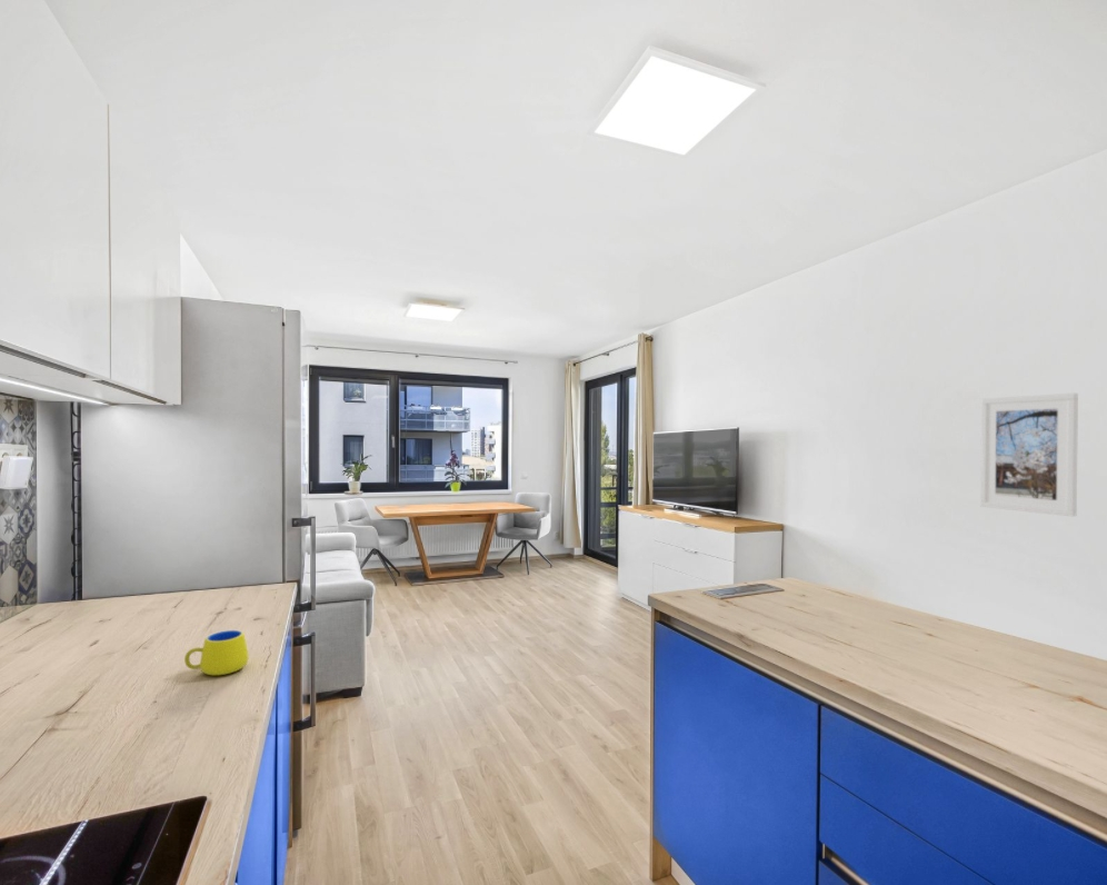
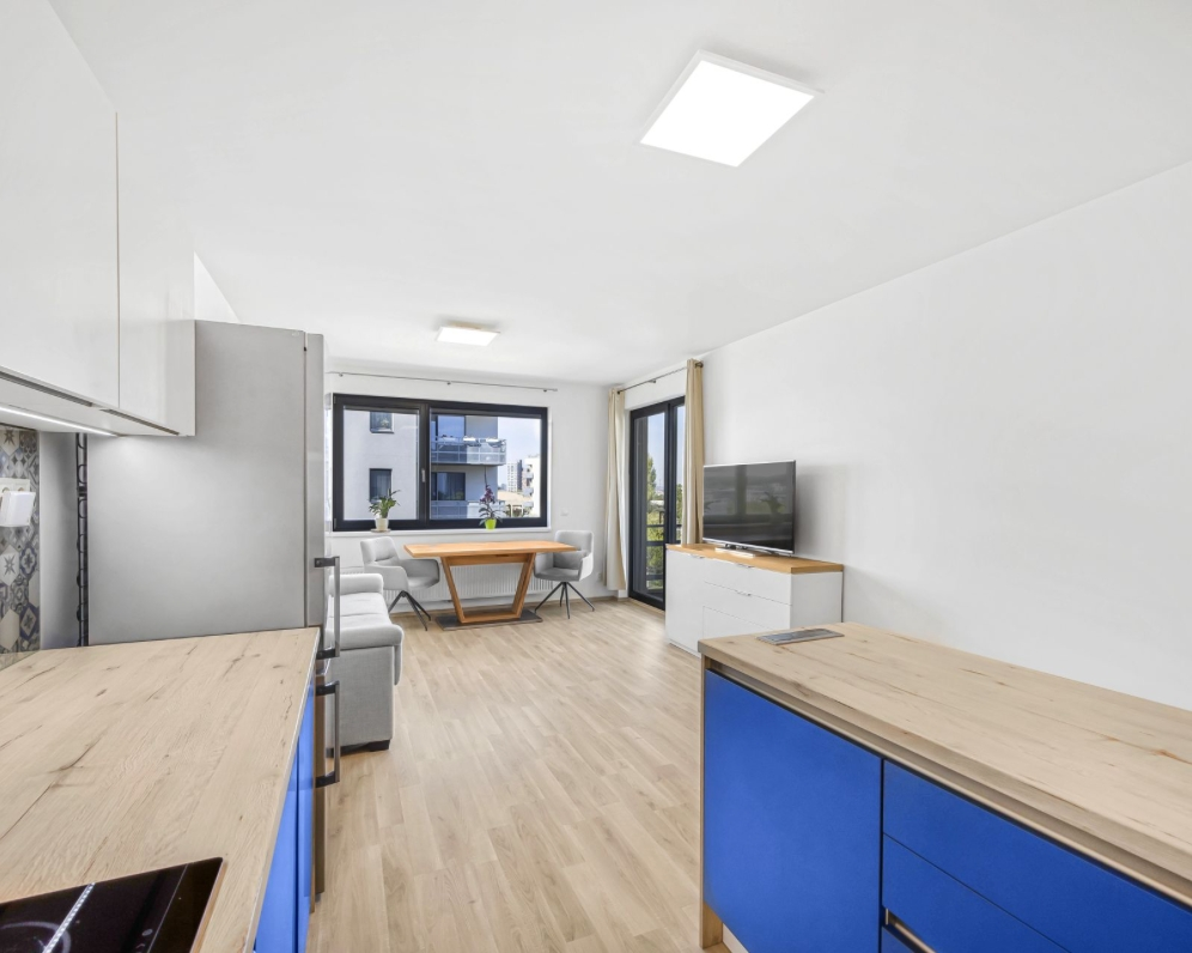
- mug [183,629,249,676]
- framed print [979,392,1079,518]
